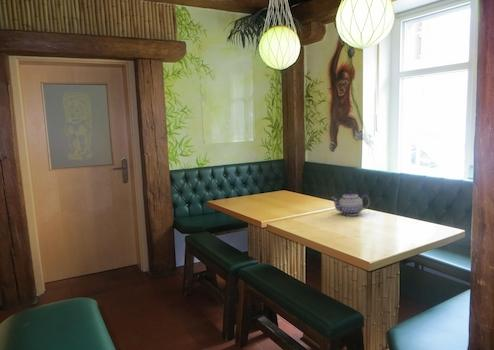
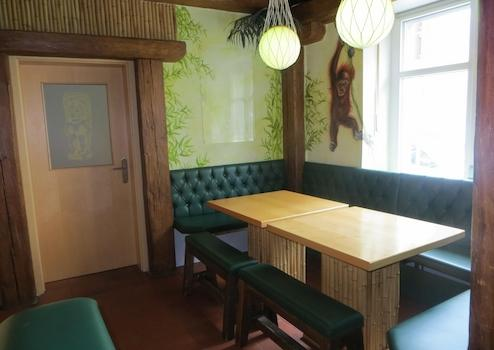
- teapot [330,190,371,217]
